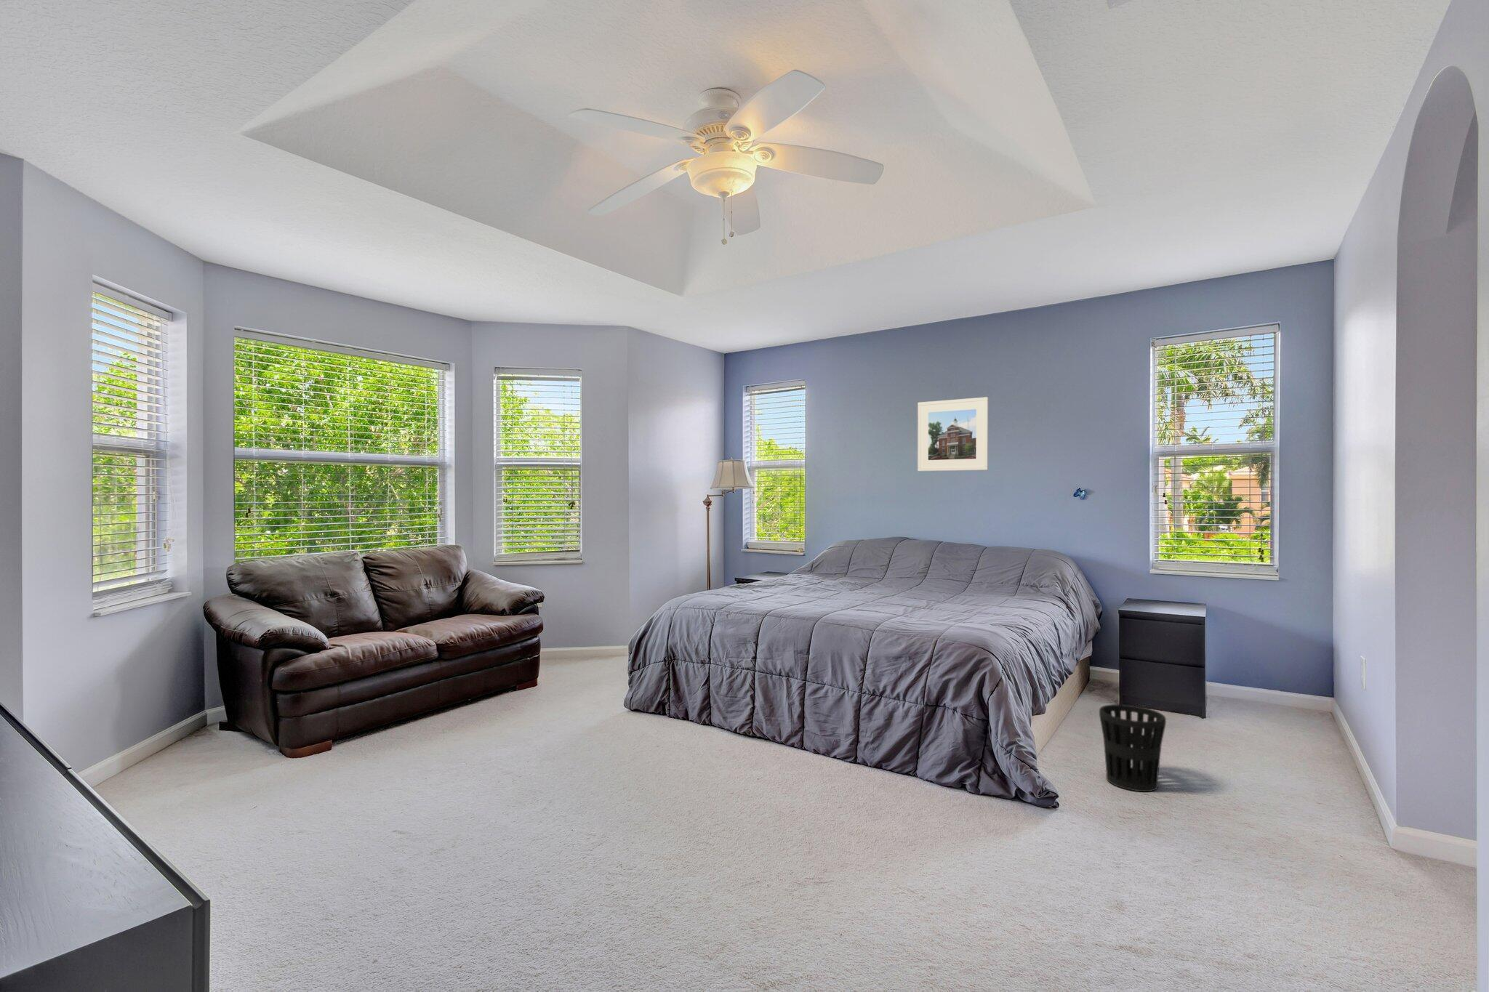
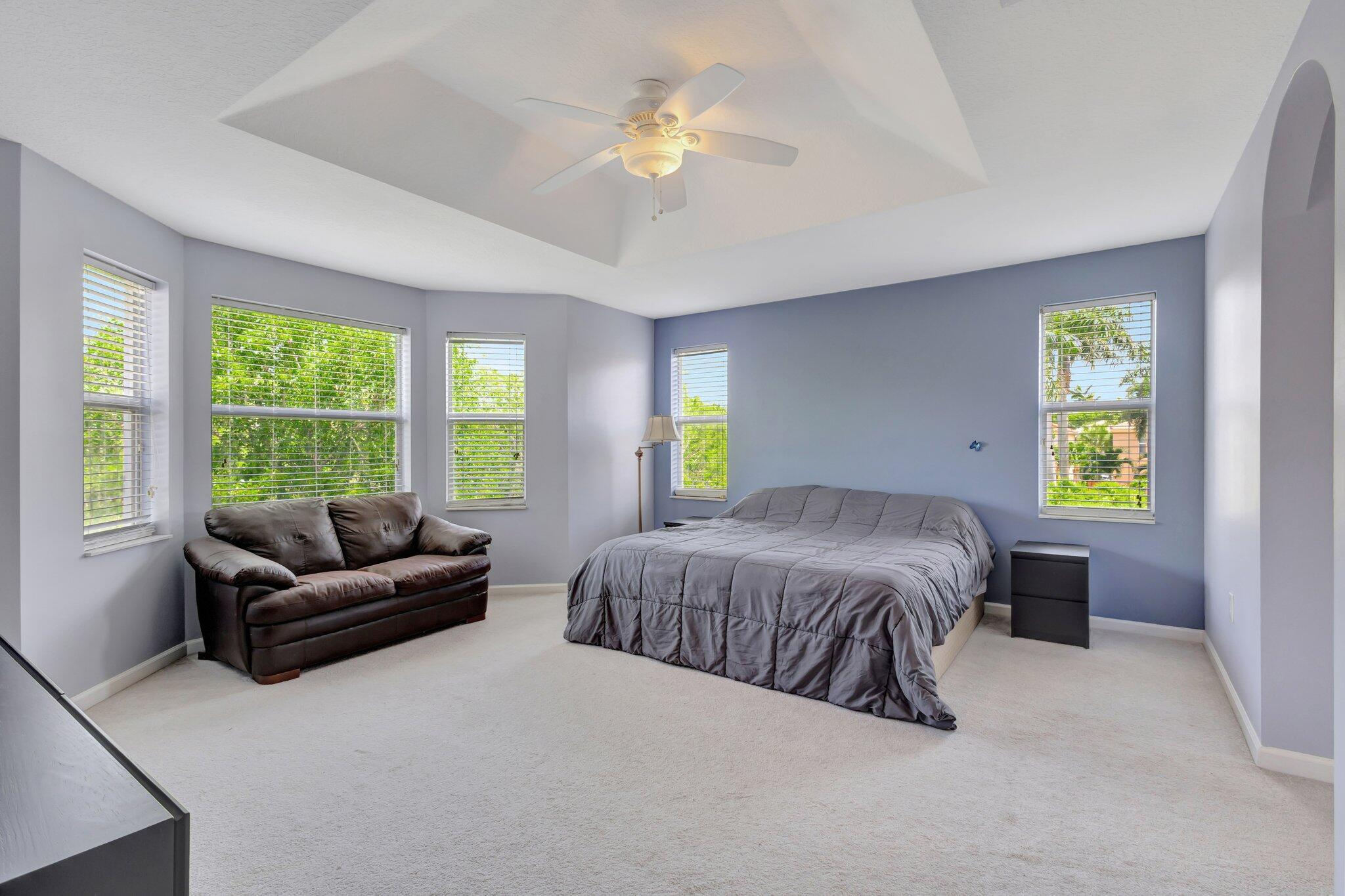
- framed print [917,396,989,472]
- wastebasket [1098,703,1167,792]
